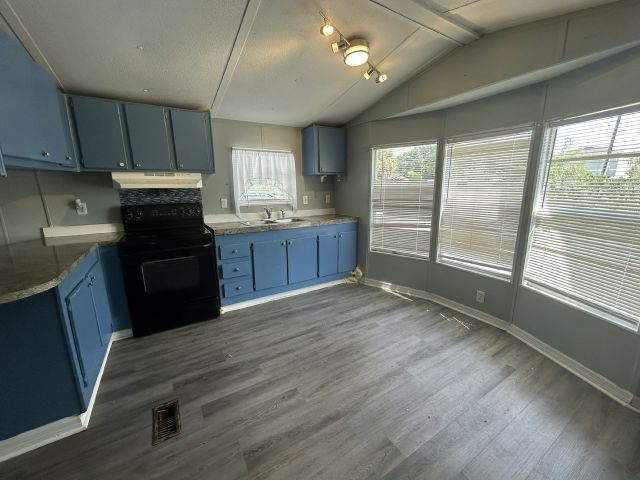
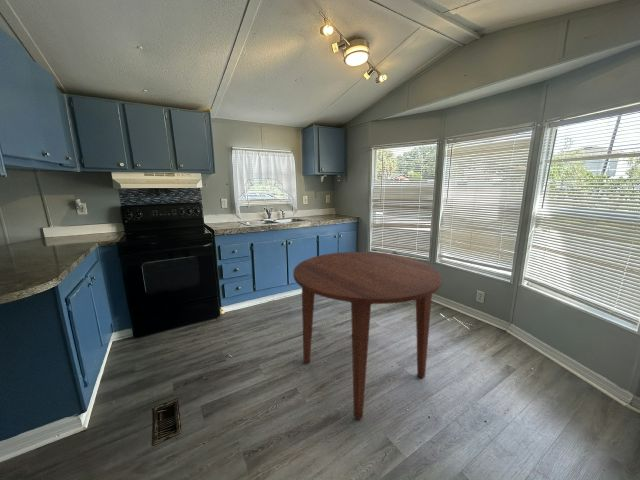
+ dining table [292,251,443,421]
